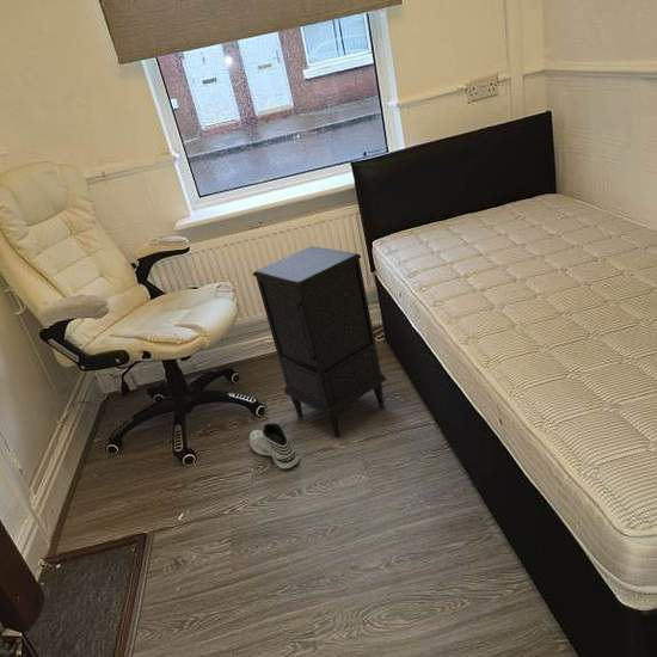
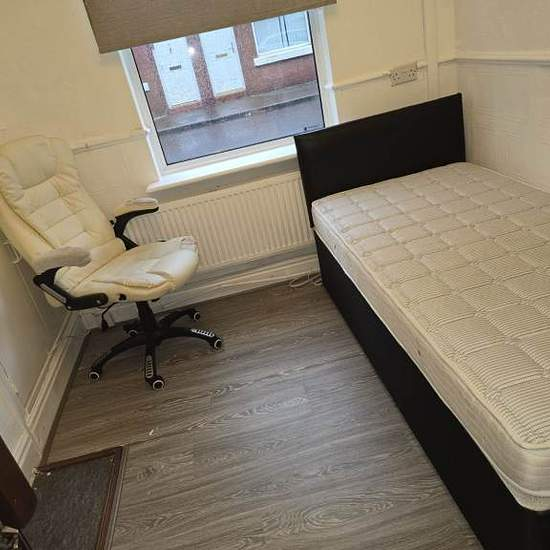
- nightstand [252,245,387,438]
- sneaker [248,422,300,471]
